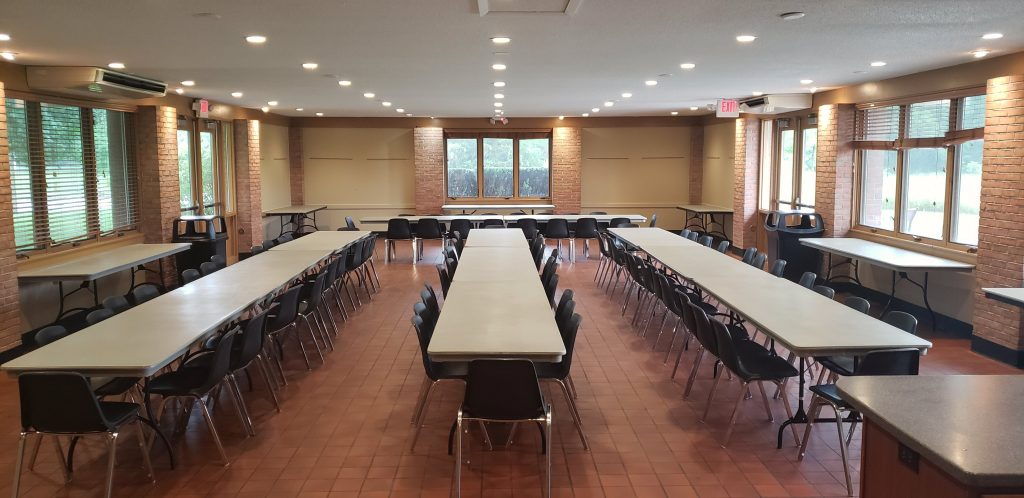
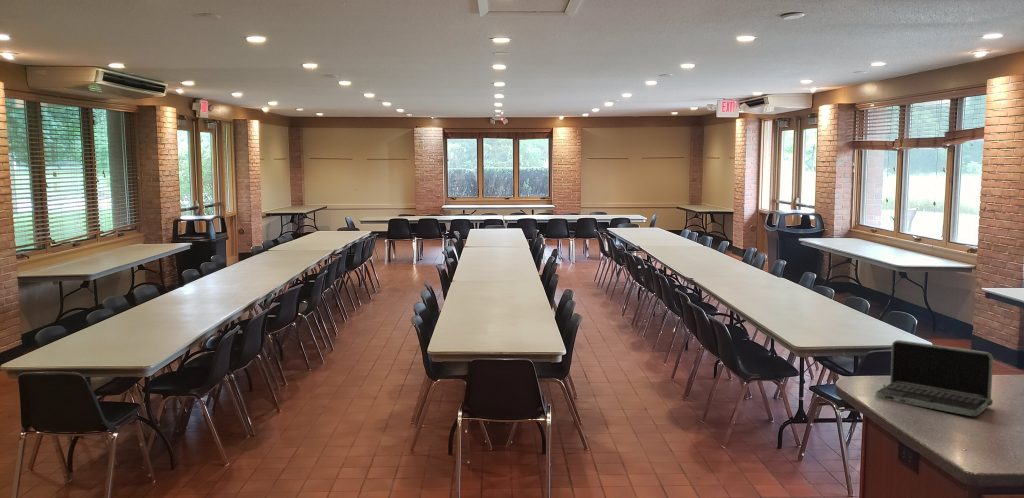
+ laptop [874,339,994,417]
